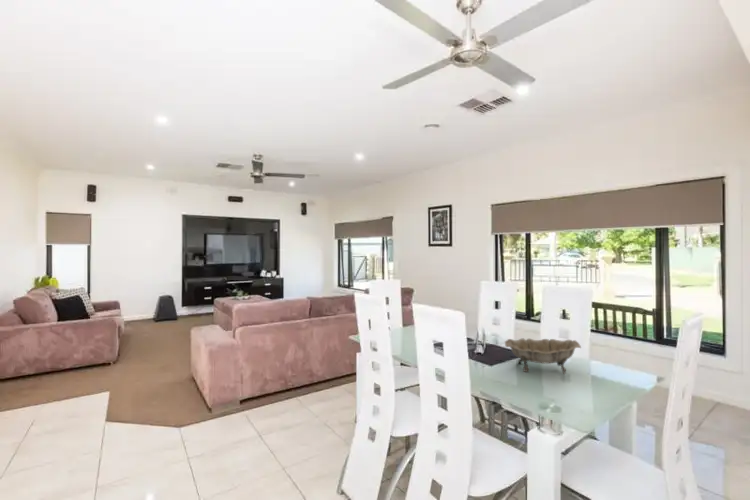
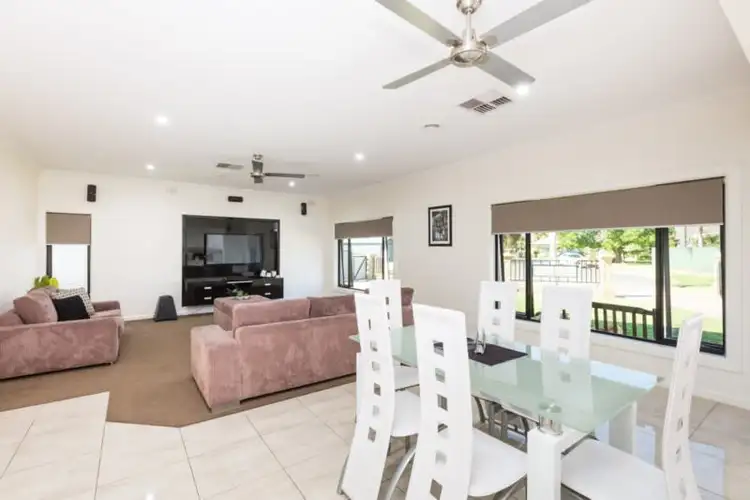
- decorative bowl [504,338,582,375]
